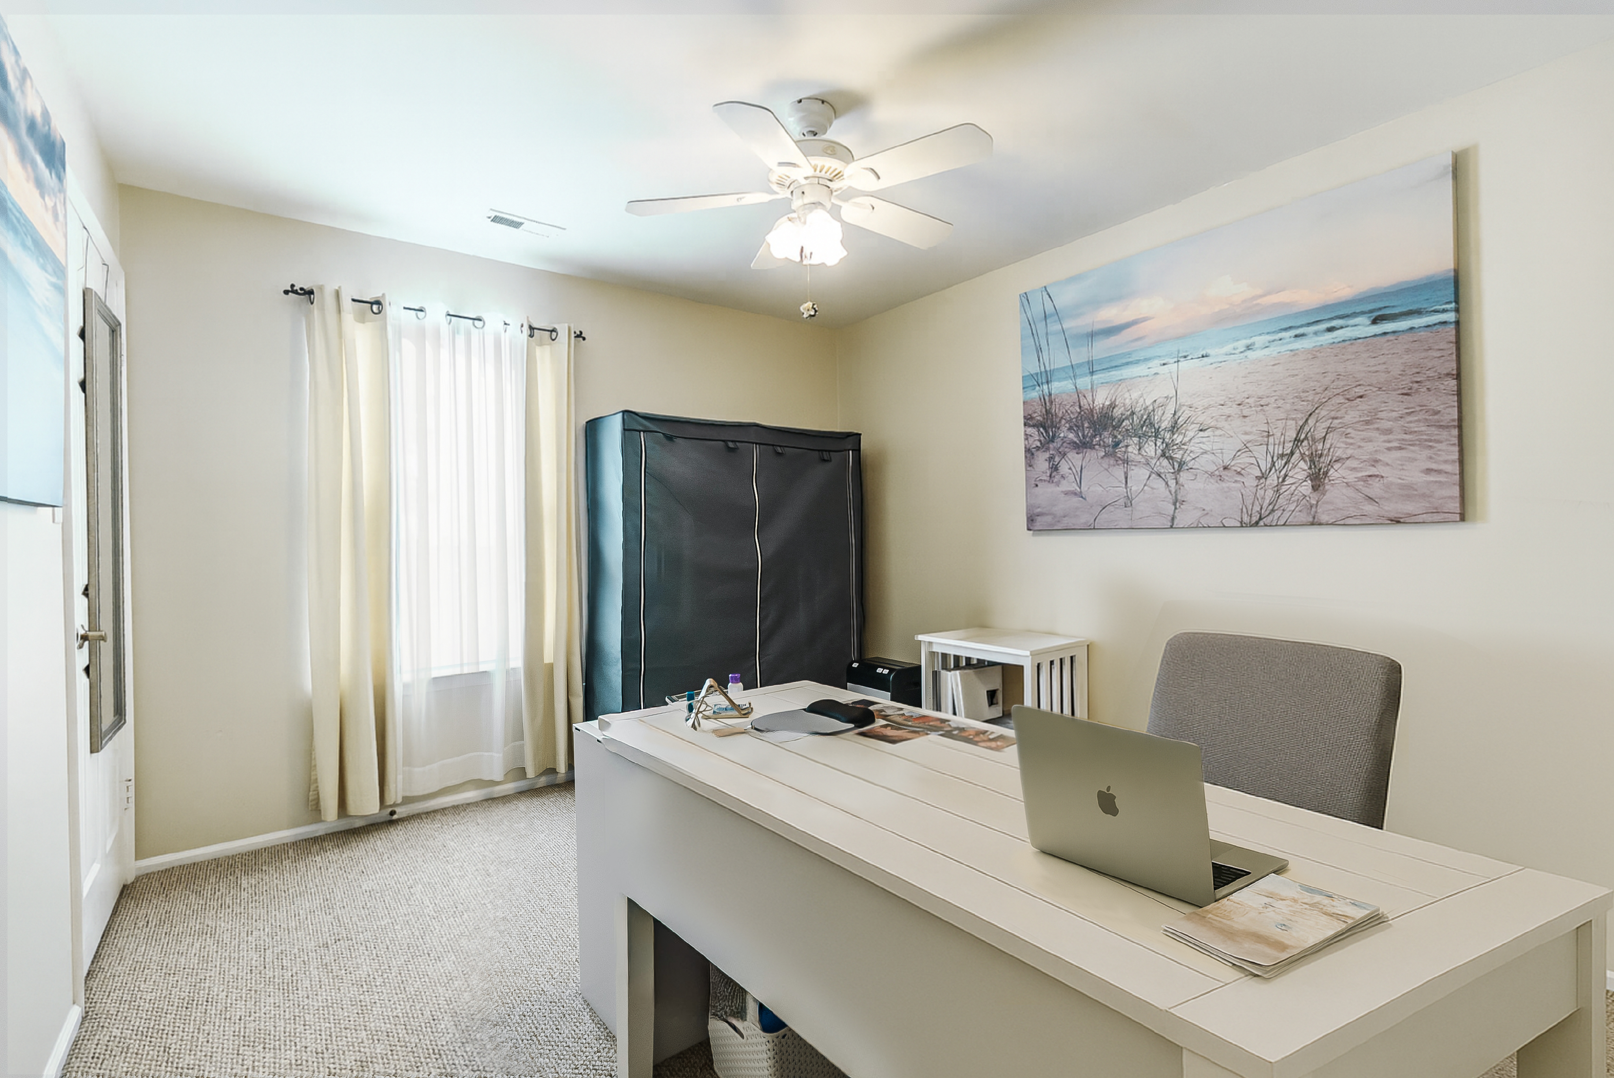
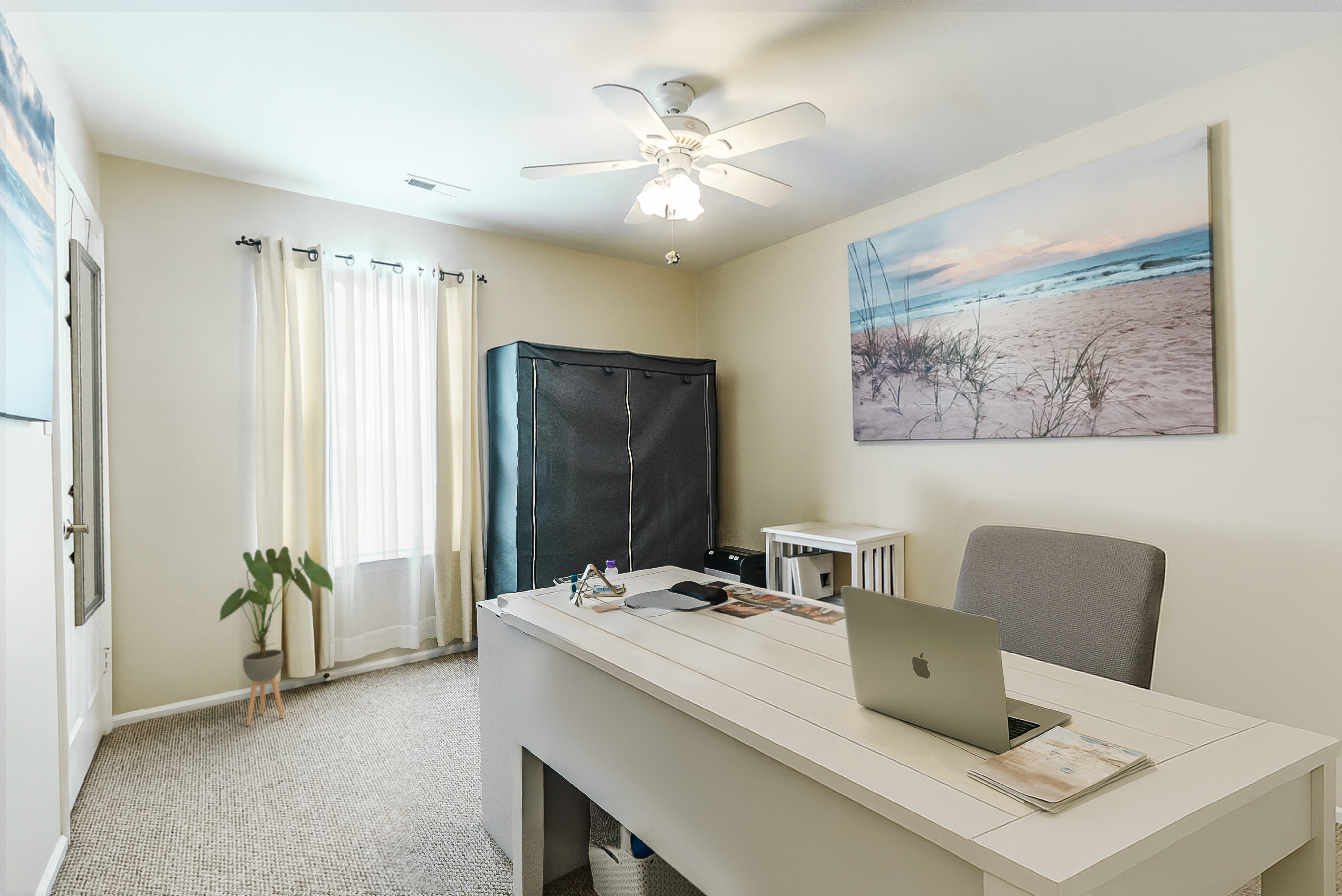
+ house plant [217,546,334,726]
